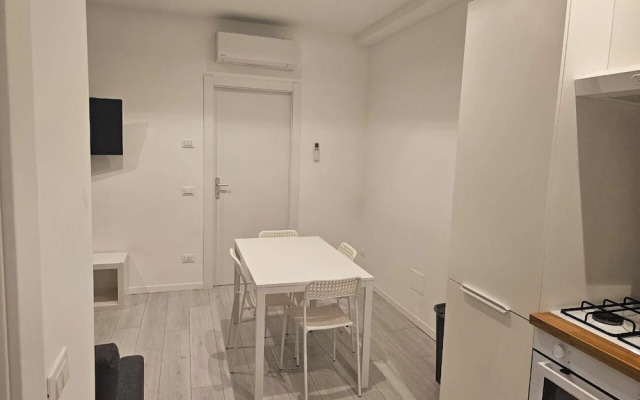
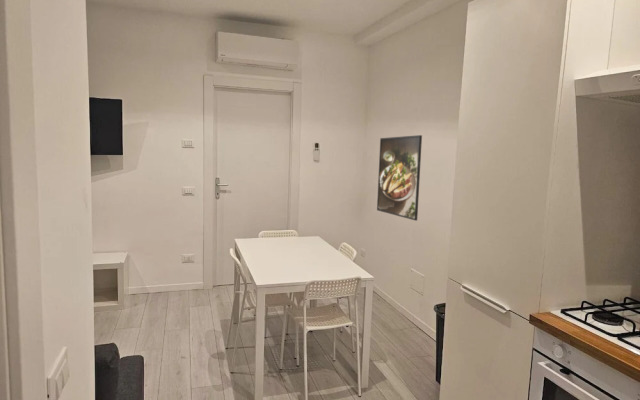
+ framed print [376,134,423,222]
